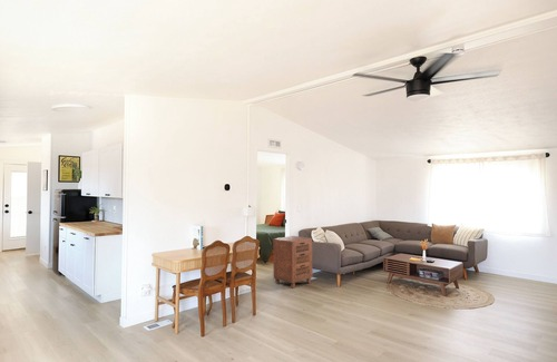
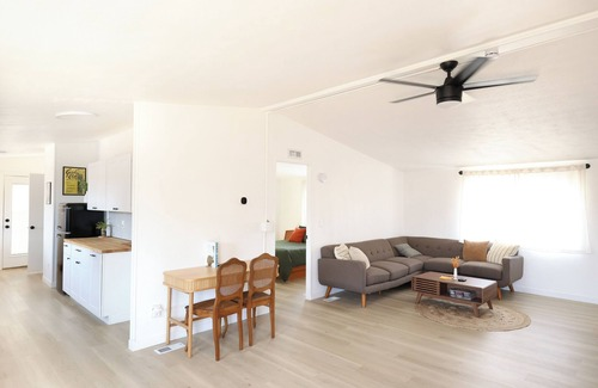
- cabinet [272,235,314,288]
